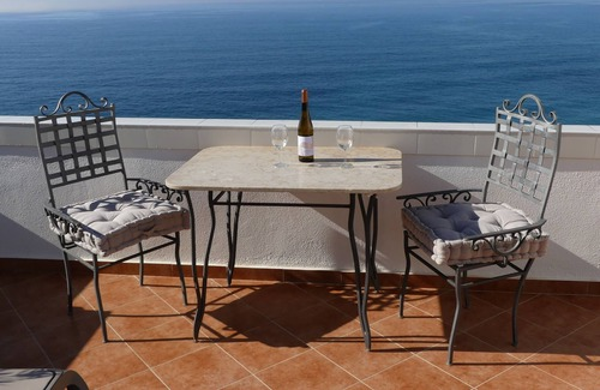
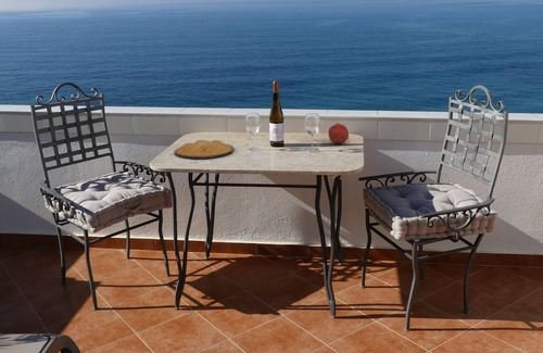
+ fruit [328,122,350,144]
+ plate [174,139,236,160]
